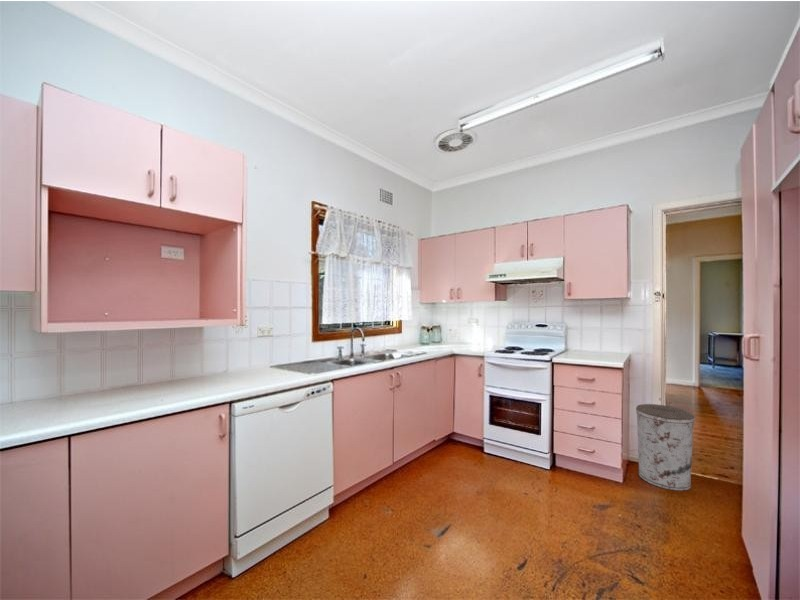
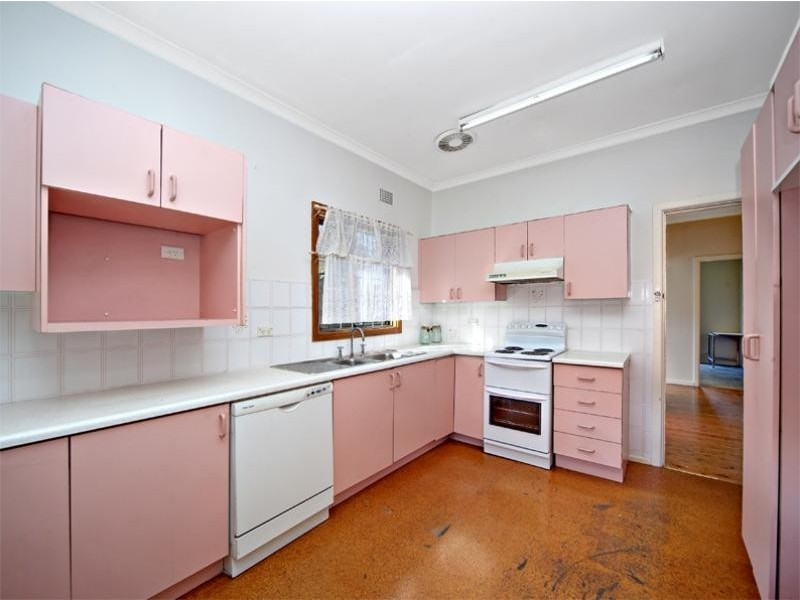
- trash can [635,403,696,492]
